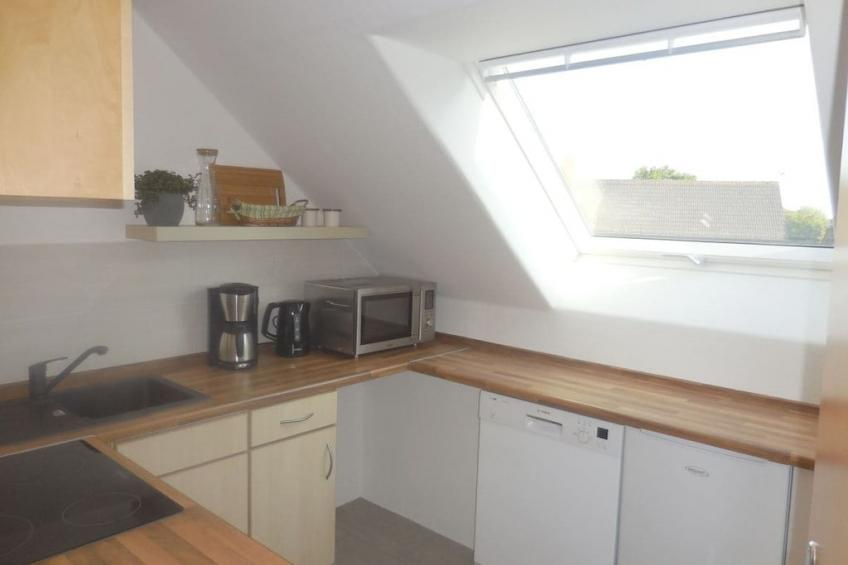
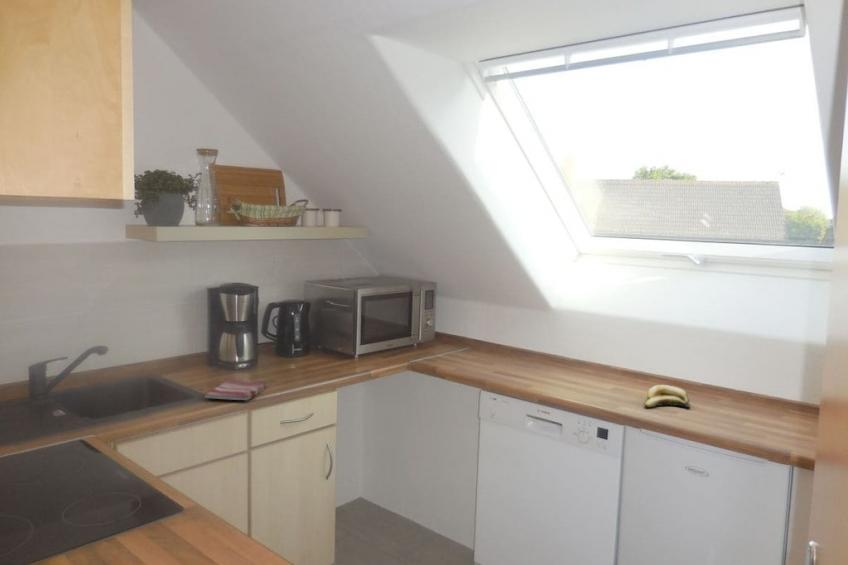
+ banana [644,384,691,409]
+ dish towel [203,379,267,401]
